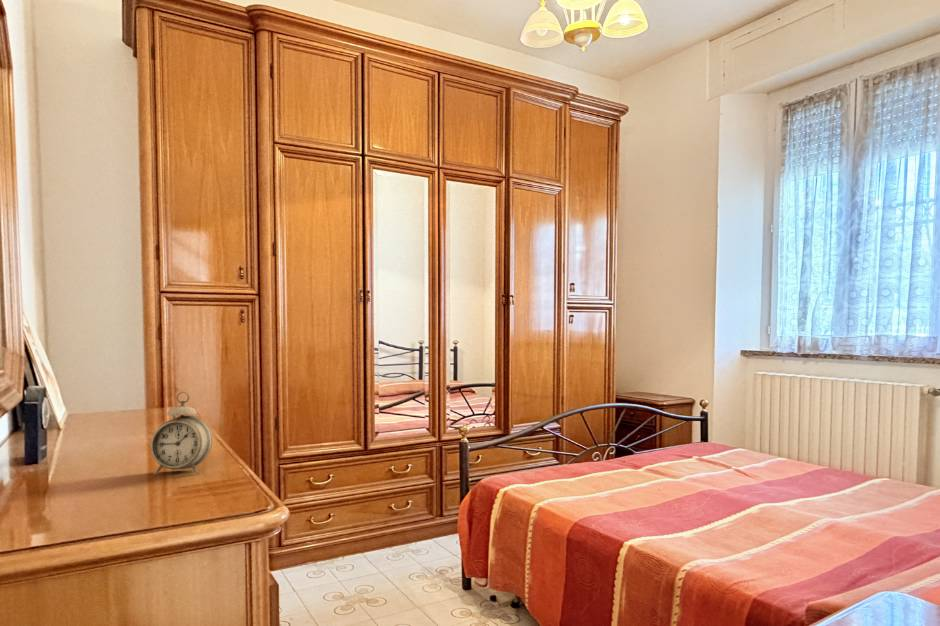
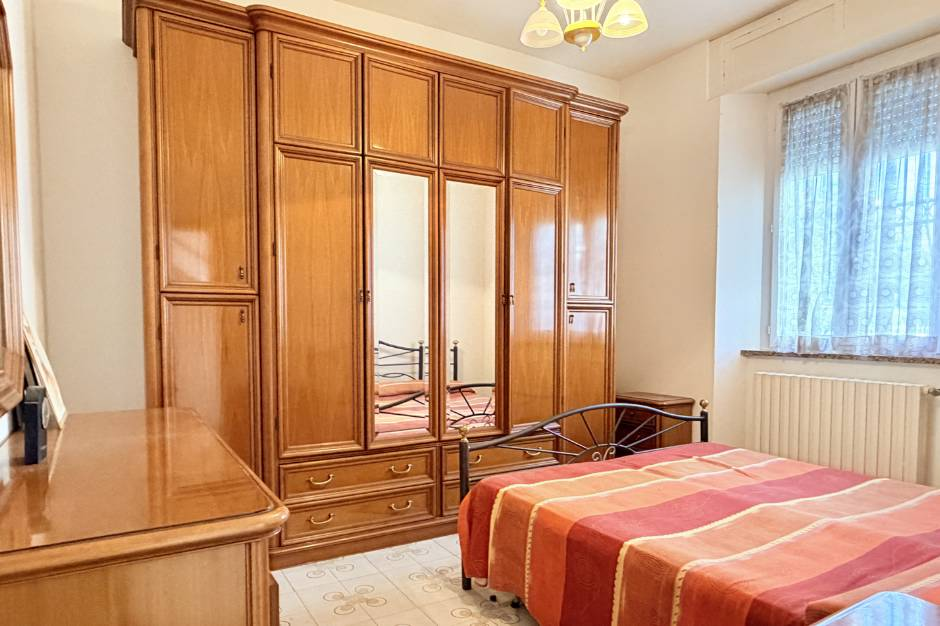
- alarm clock [150,391,213,476]
